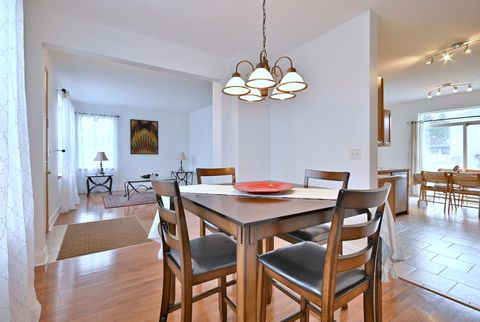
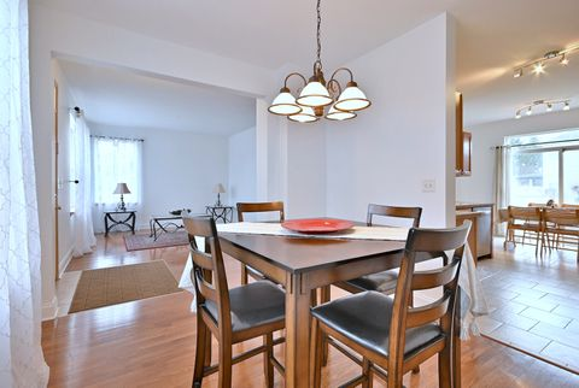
- wall art [129,118,159,156]
